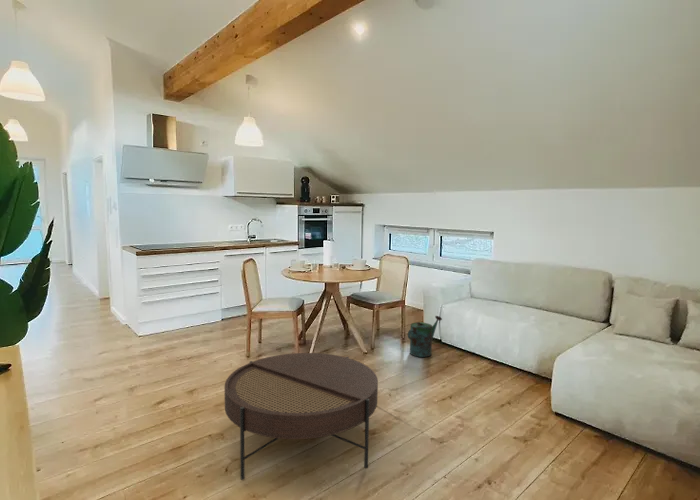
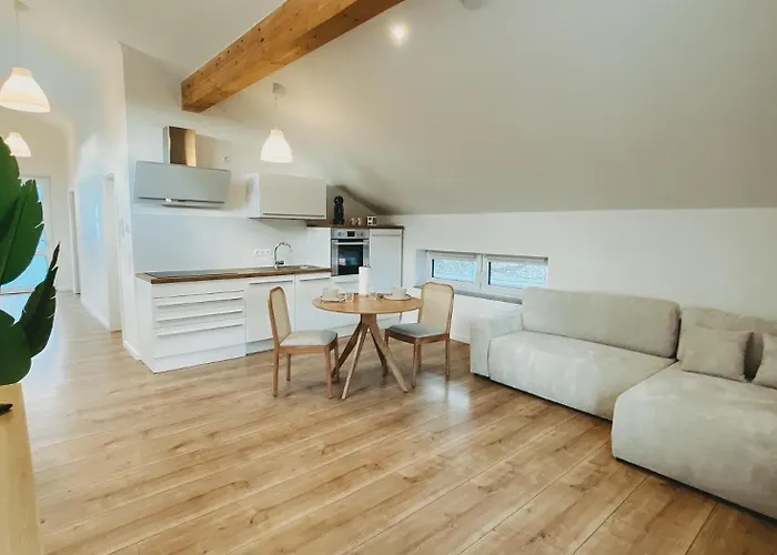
- watering can [407,315,443,358]
- coffee table [224,352,379,481]
